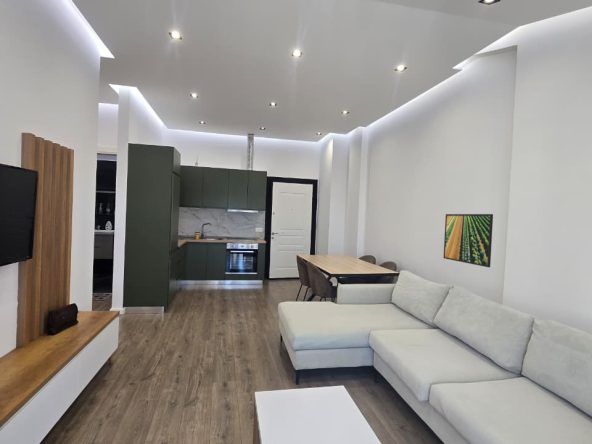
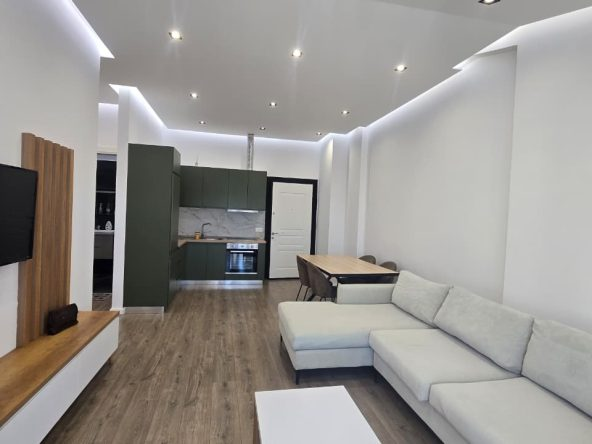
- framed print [442,213,494,268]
